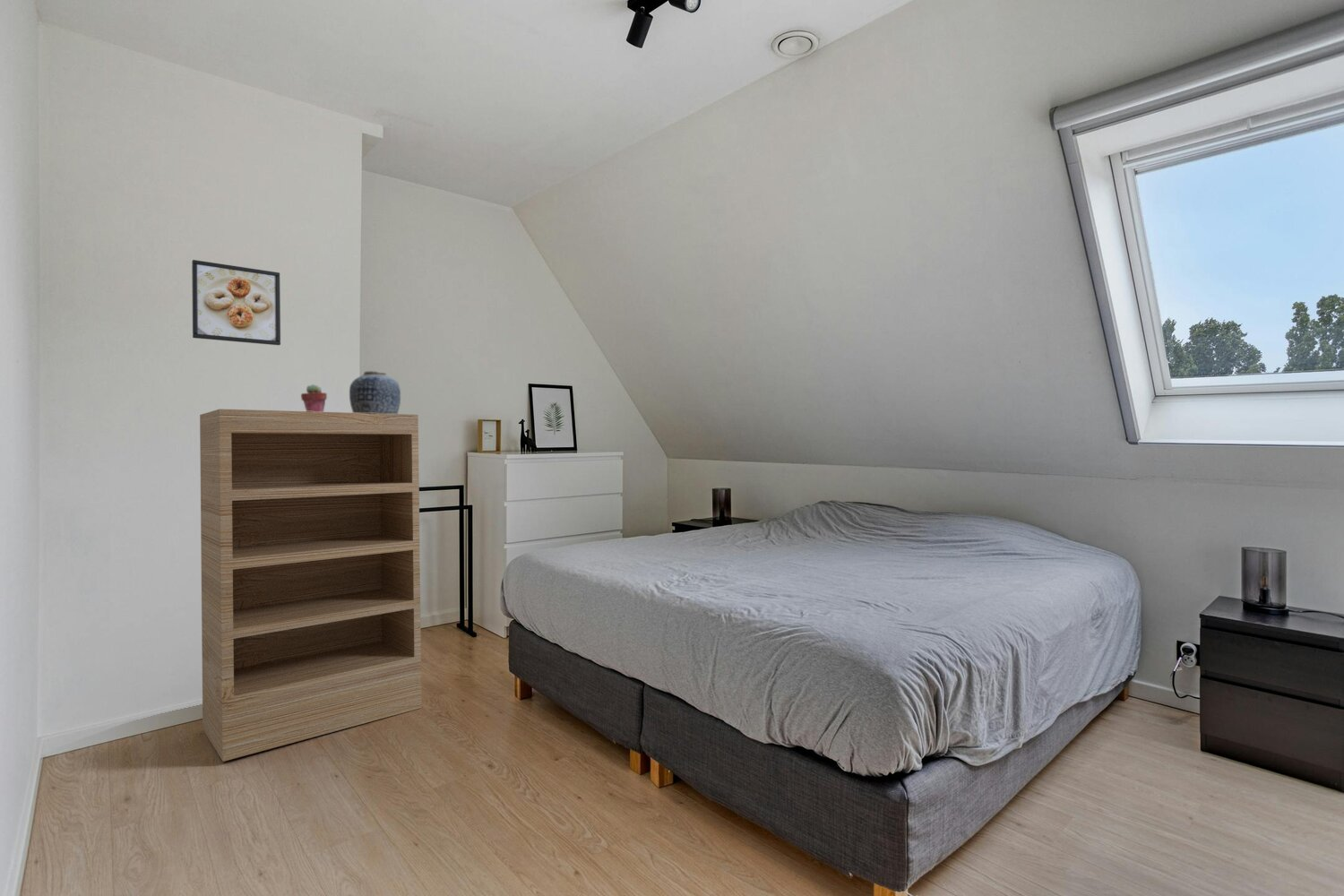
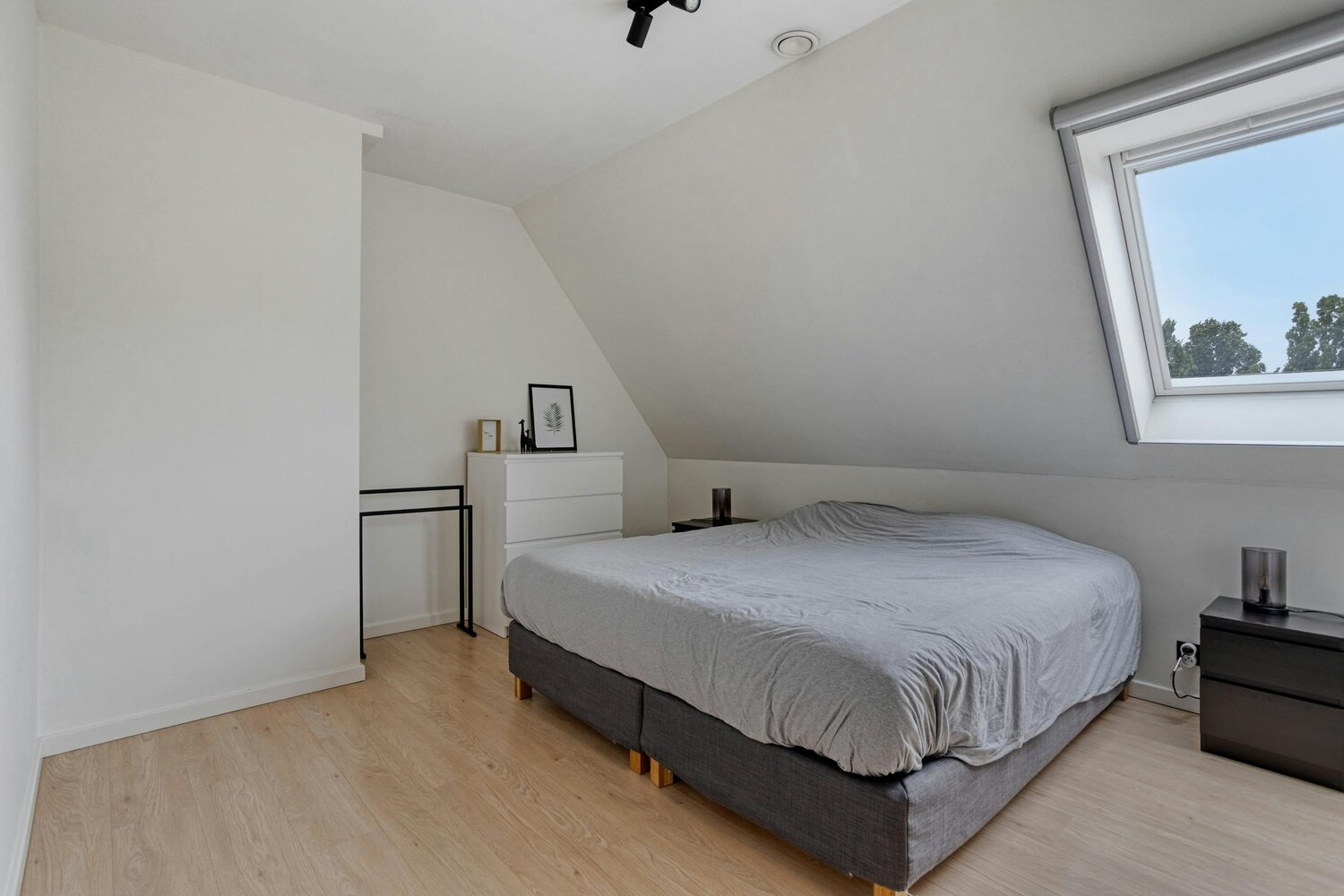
- decorative jar [349,370,401,414]
- bookcase [199,409,422,762]
- potted succulent [300,383,328,412]
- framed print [191,259,281,346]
